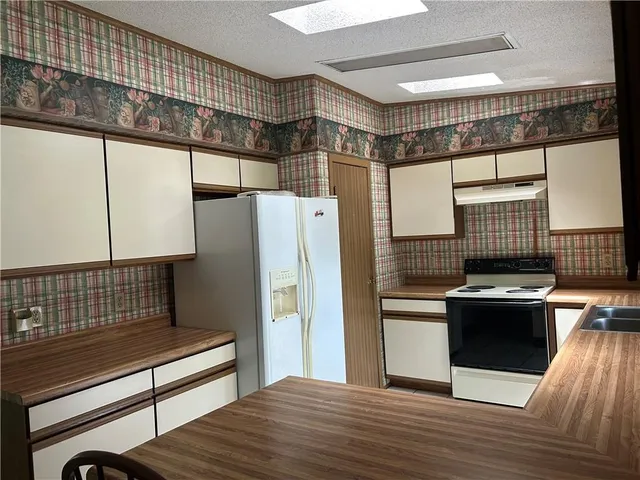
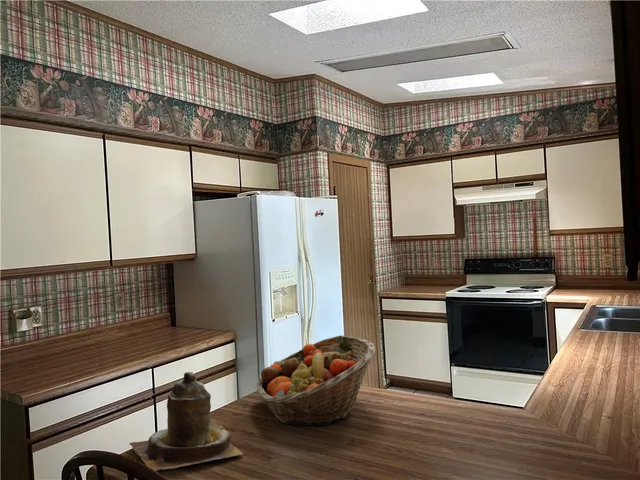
+ fruit basket [255,335,376,427]
+ teapot [128,371,244,472]
